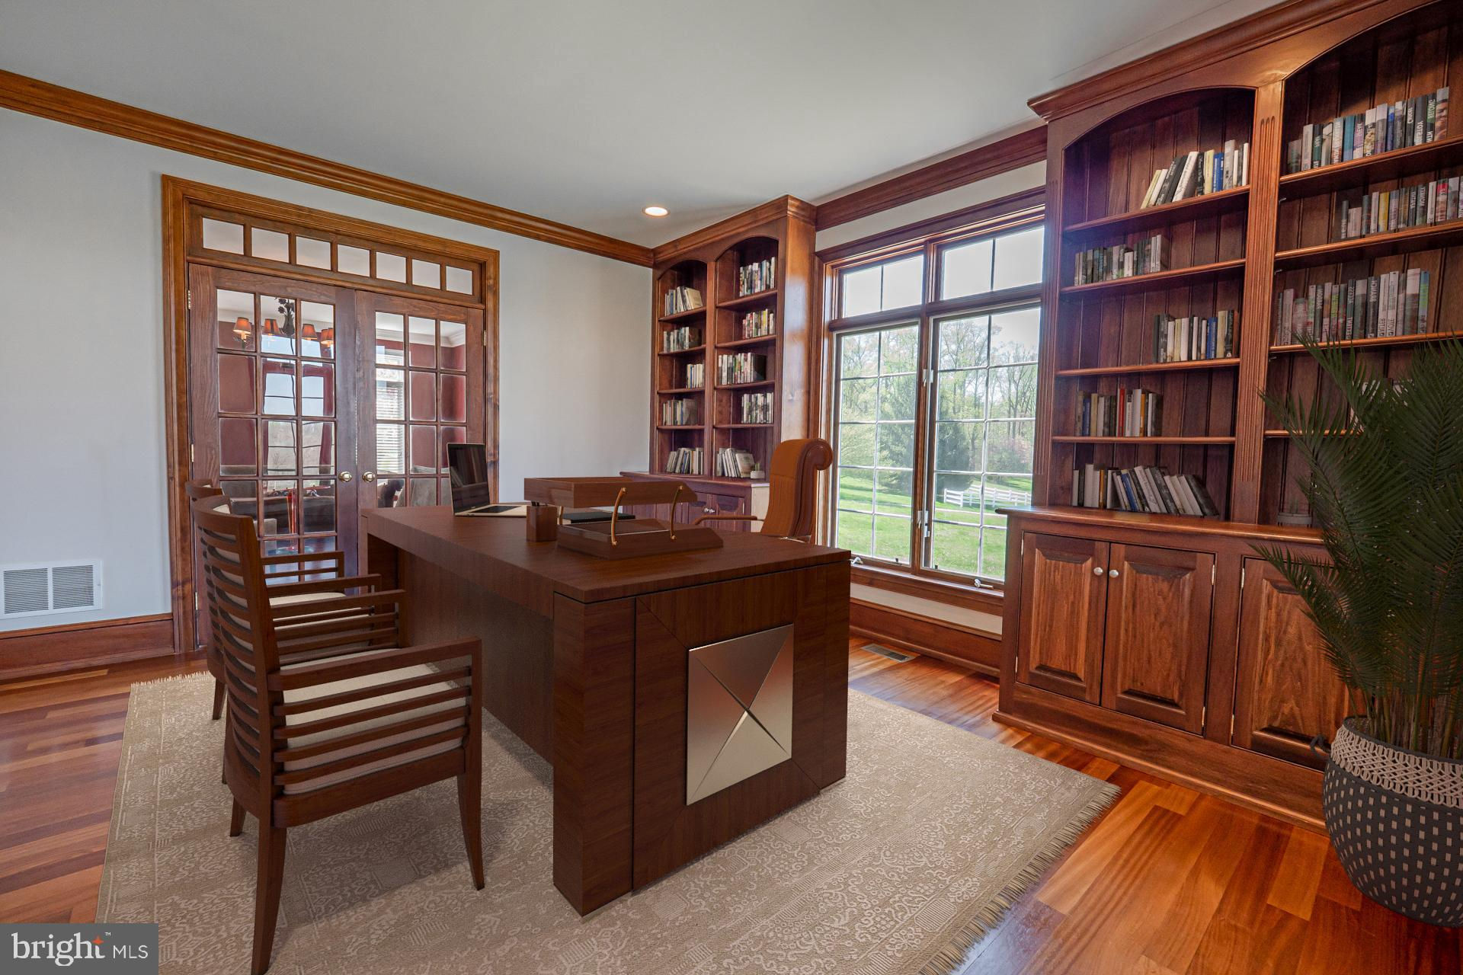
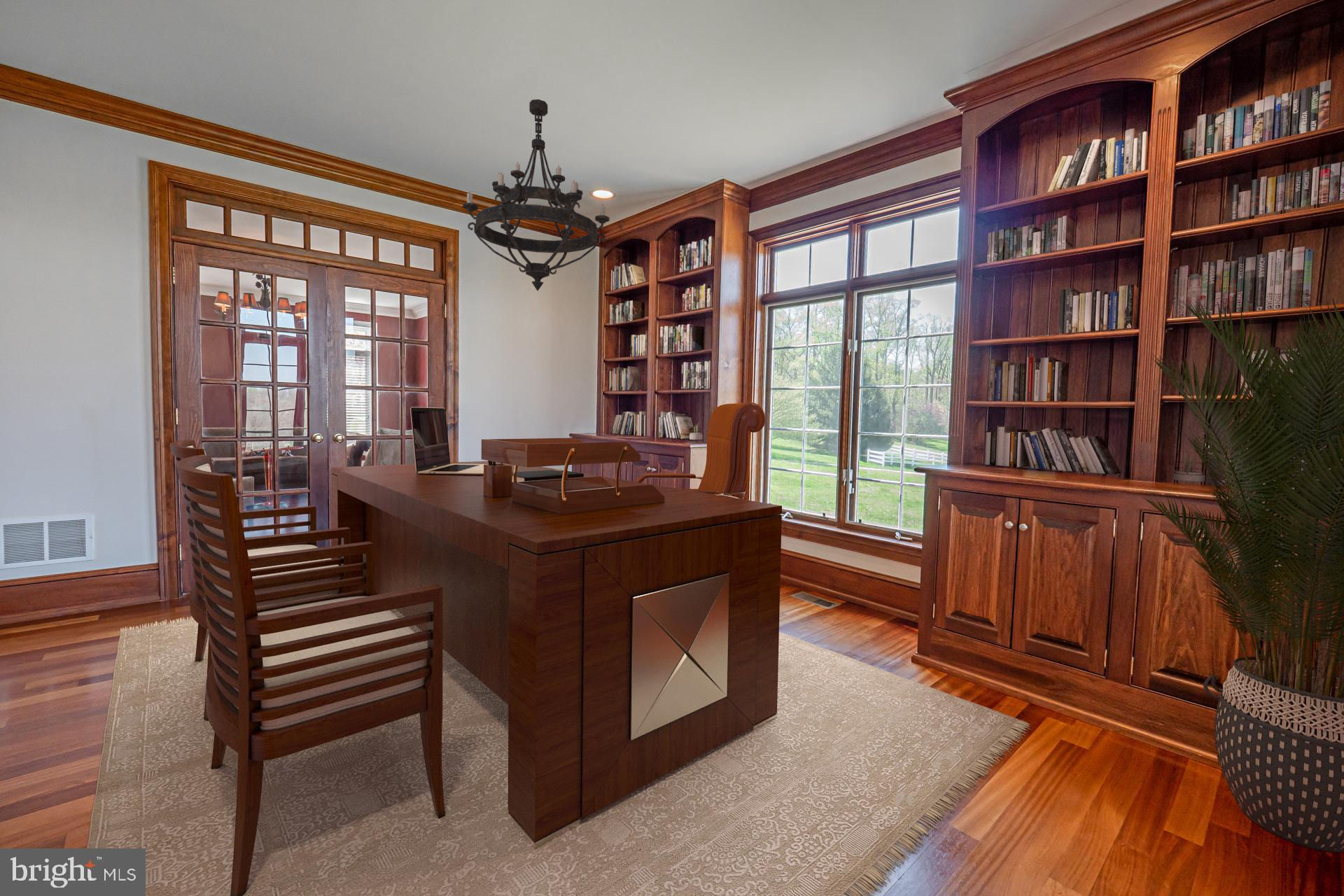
+ chandelier [462,99,610,291]
